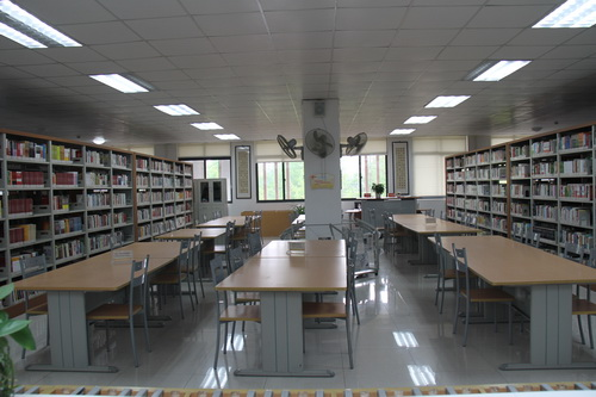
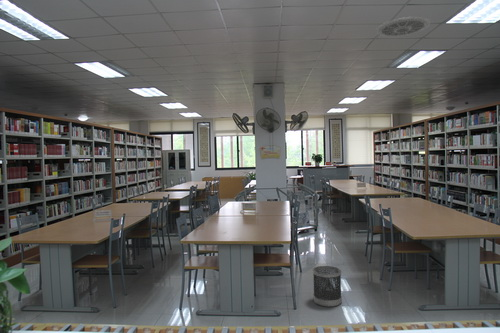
+ ceiling vent [375,16,432,38]
+ wastebasket [312,265,343,308]
